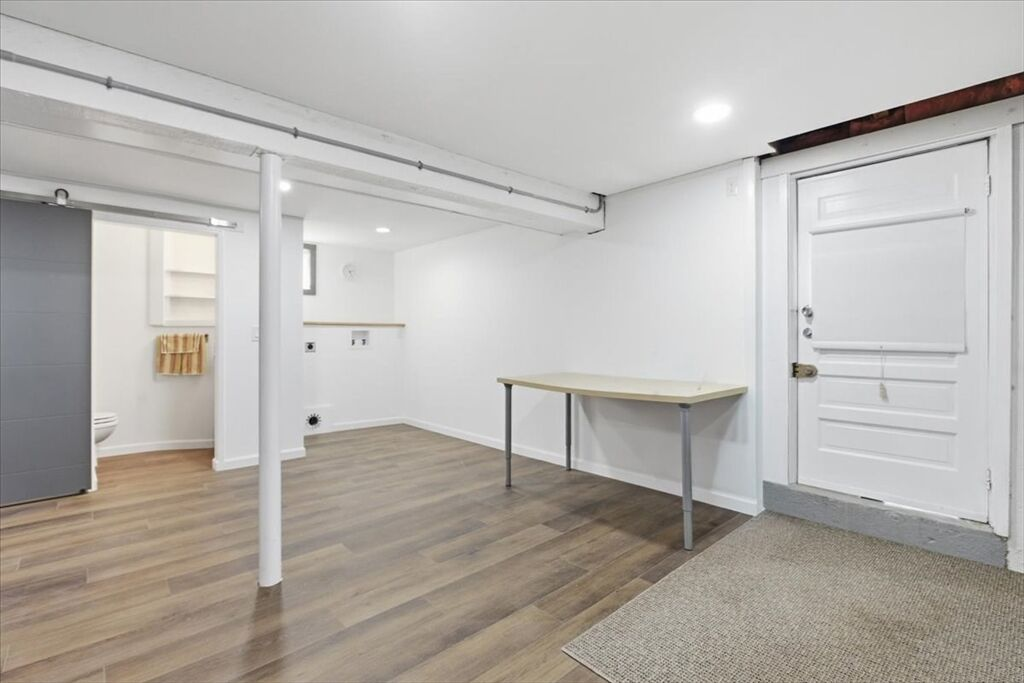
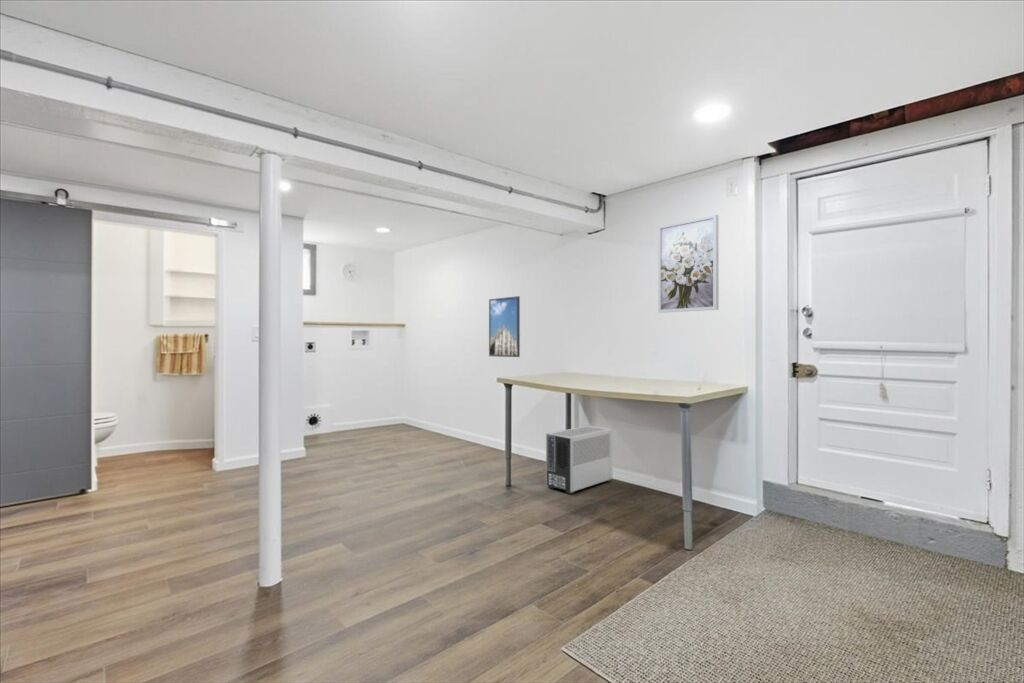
+ wall art [657,214,720,314]
+ air purifier [545,425,614,495]
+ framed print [488,295,521,358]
